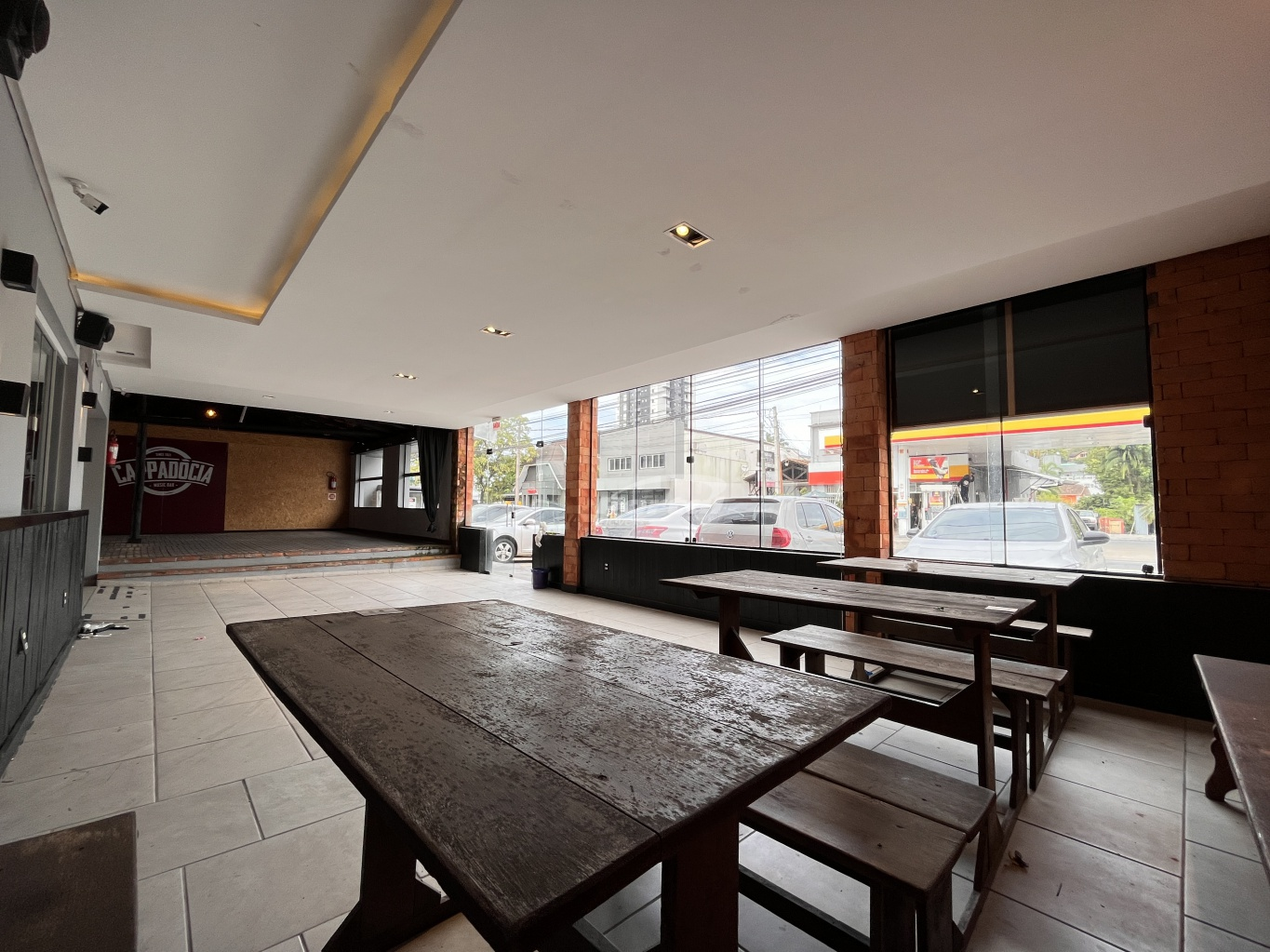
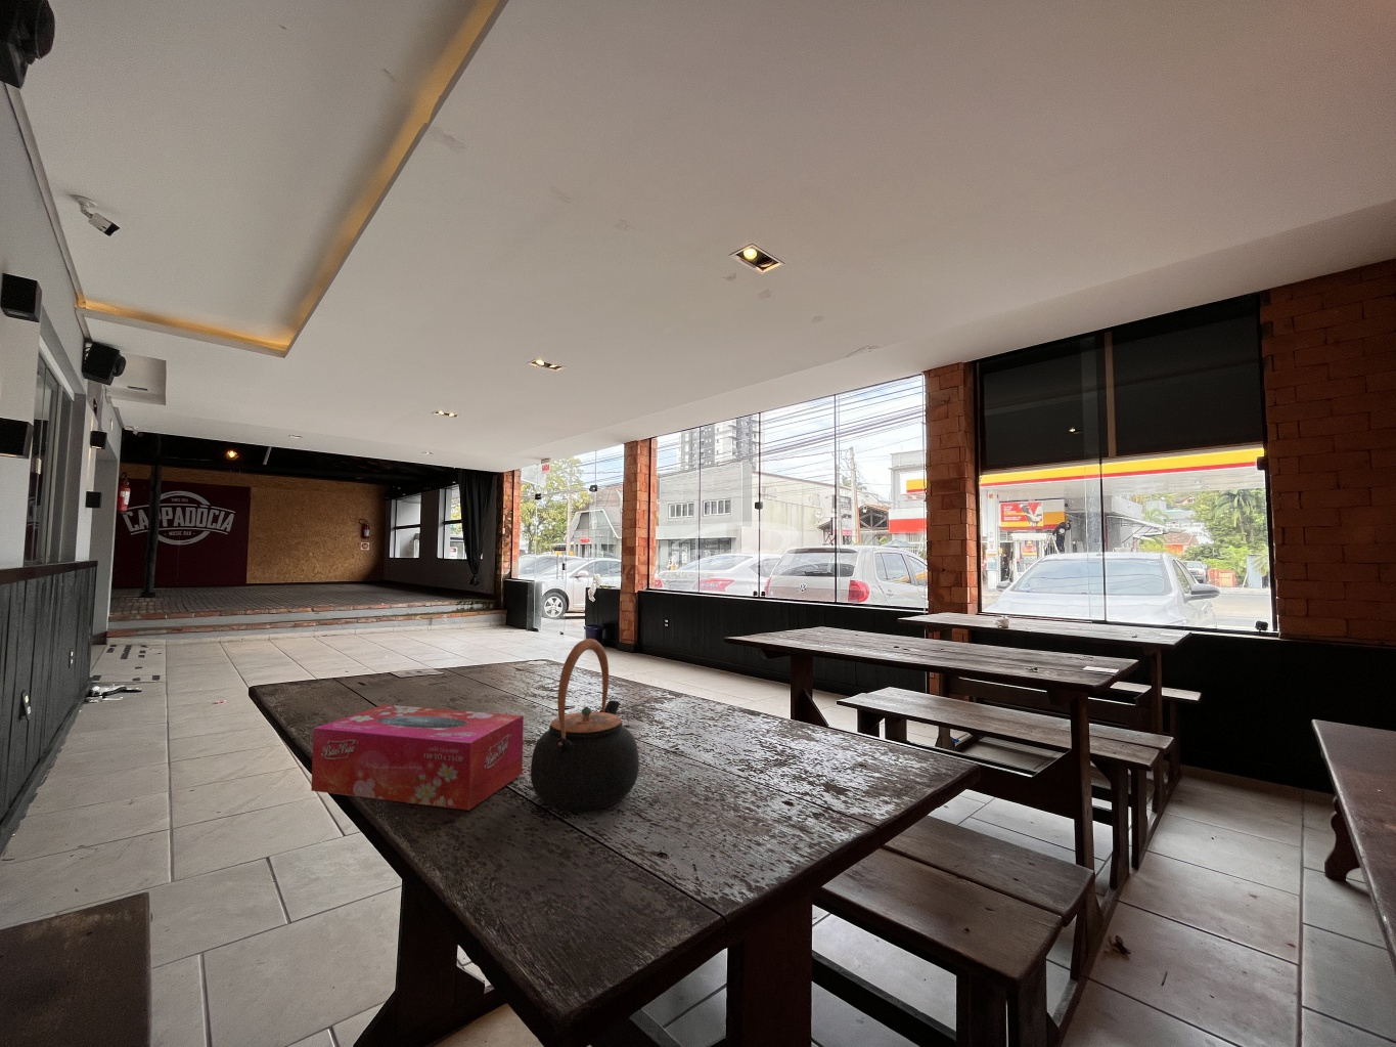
+ tissue box [310,704,524,812]
+ teapot [530,638,640,813]
